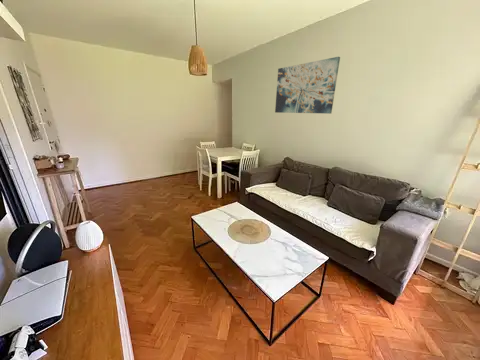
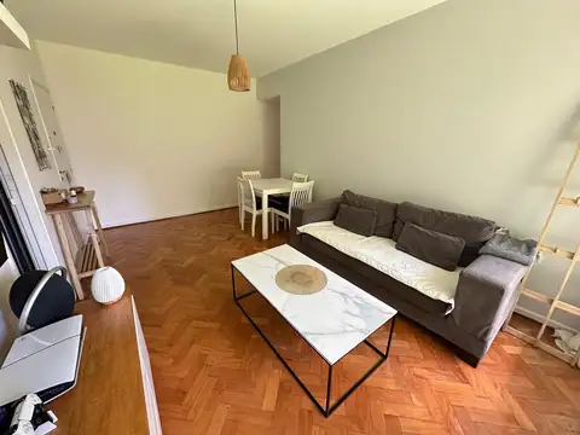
- wall art [274,56,341,115]
